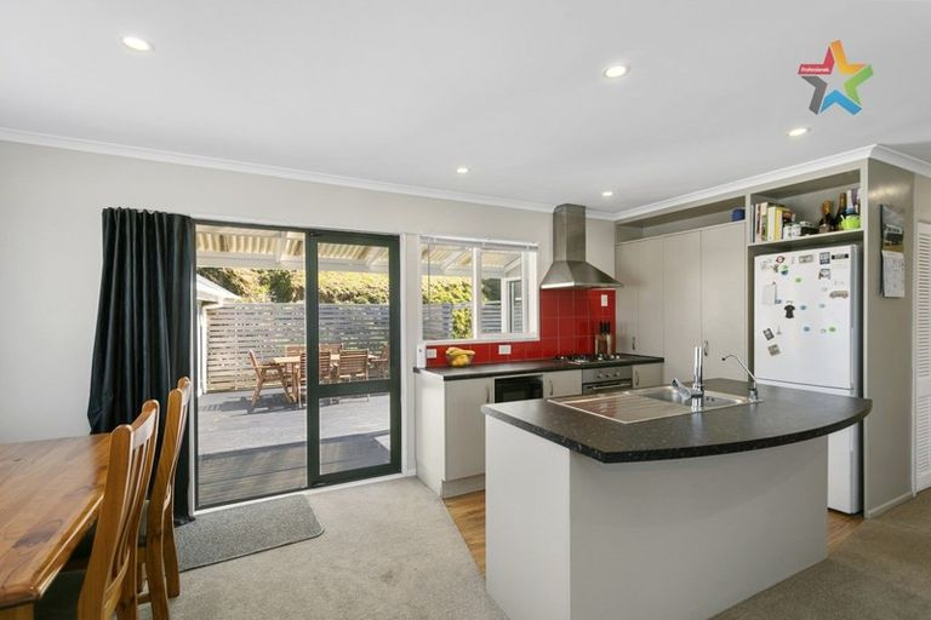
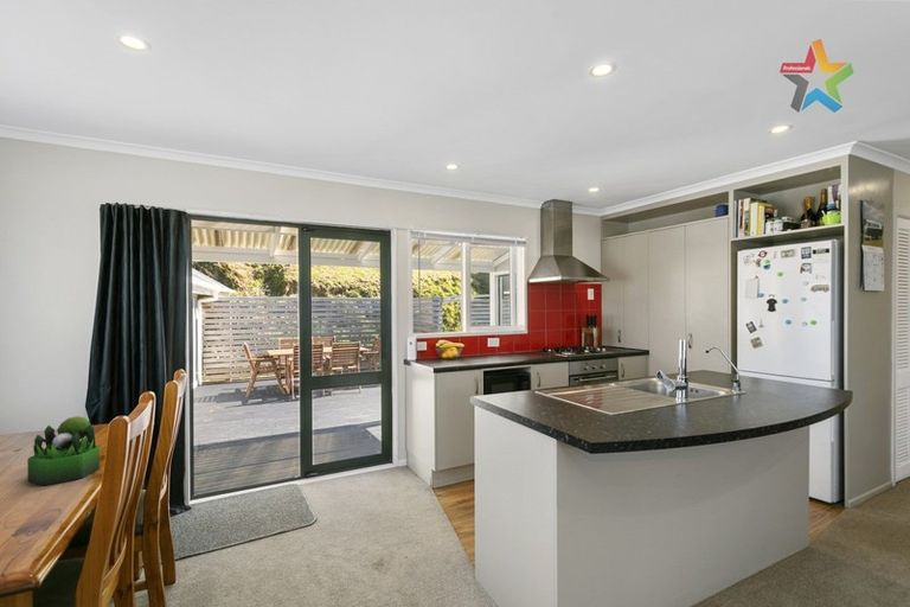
+ plant [26,415,101,487]
